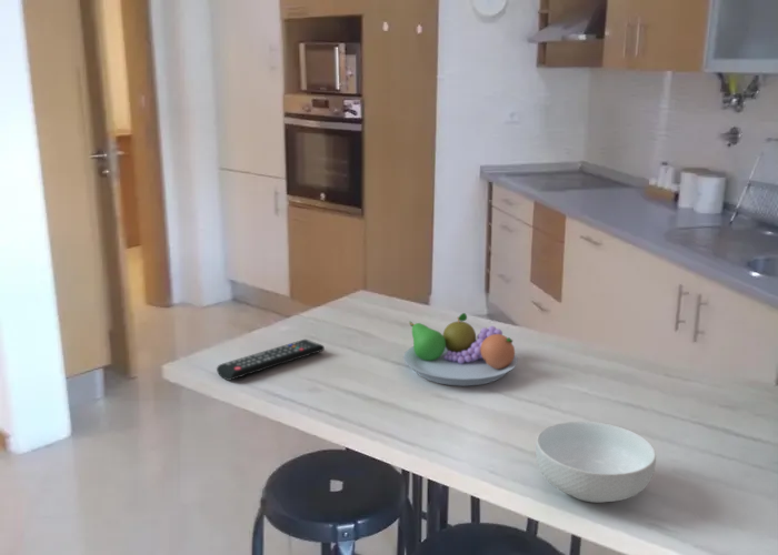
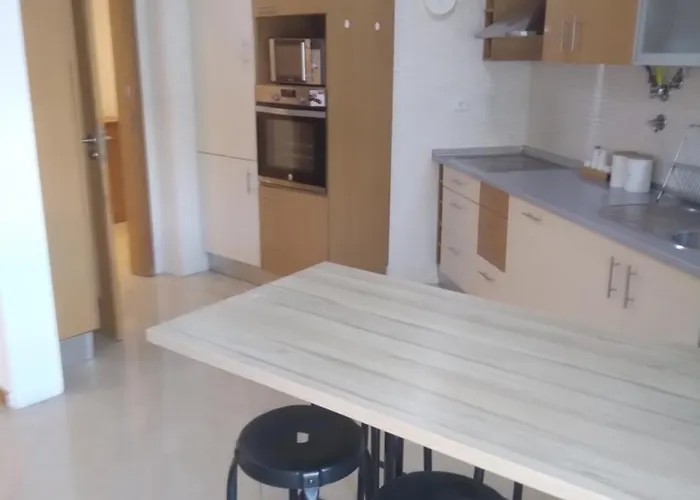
- fruit bowl [402,312,519,387]
- cereal bowl [535,421,657,504]
- remote control [216,339,326,382]
